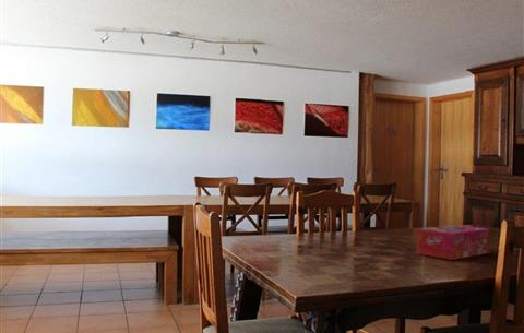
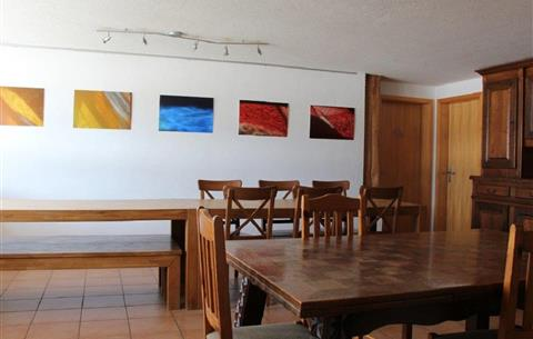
- tissue box [416,224,491,261]
